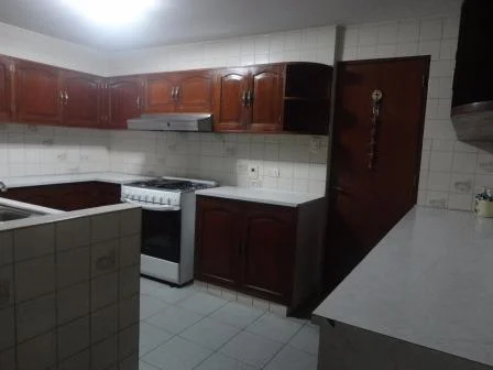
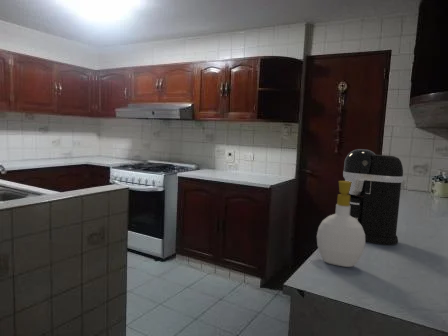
+ soap bottle [316,180,366,268]
+ coffee maker [342,148,404,246]
